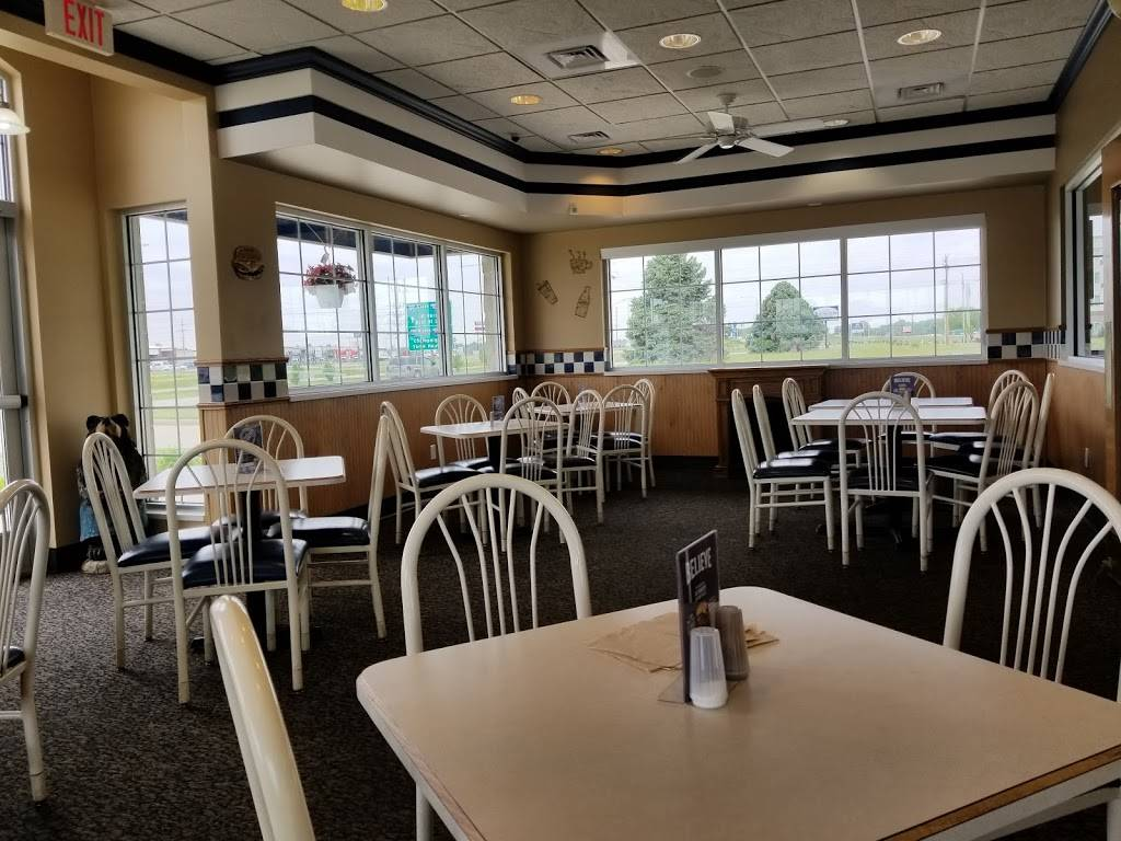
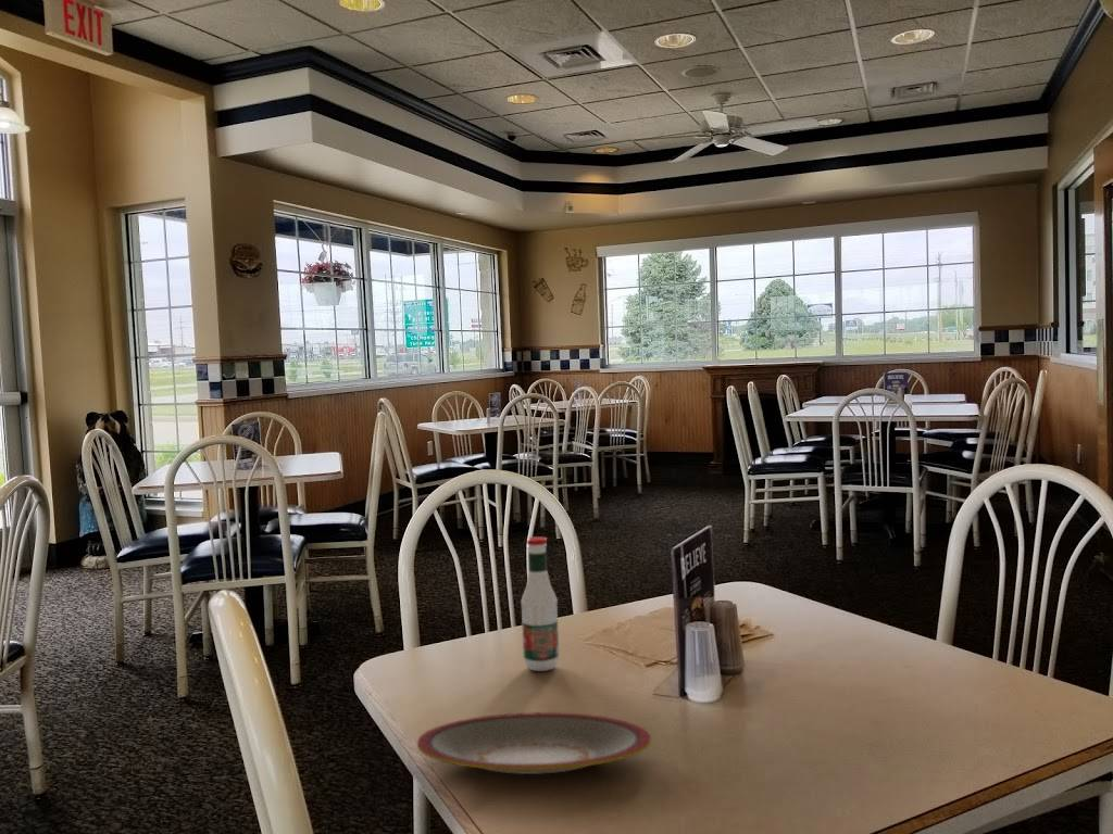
+ plate [416,711,652,775]
+ tabasco sauce [520,535,560,672]
